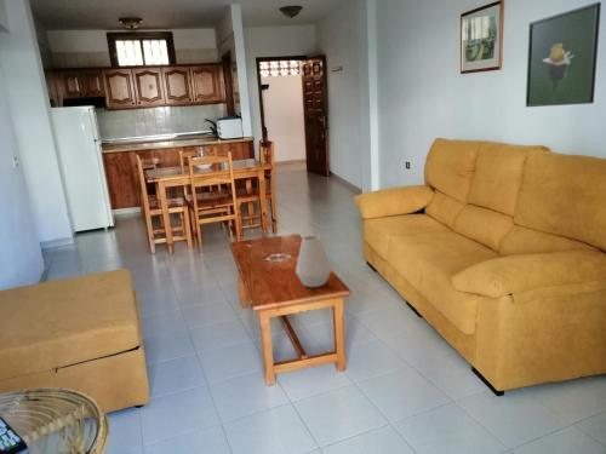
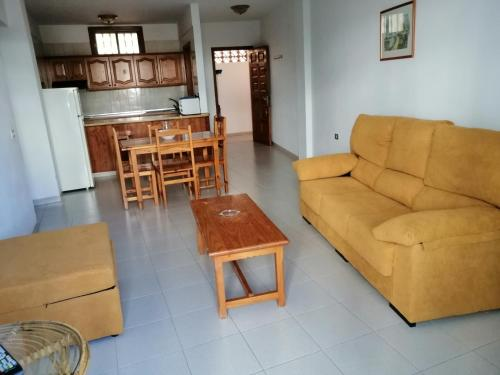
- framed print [525,1,602,108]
- vase [295,235,333,288]
